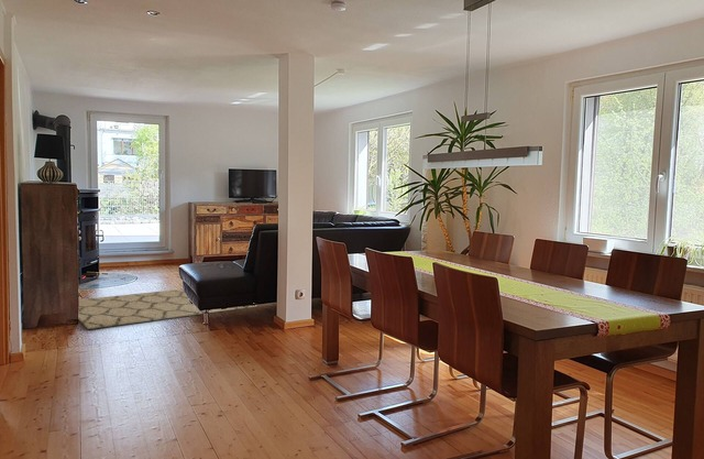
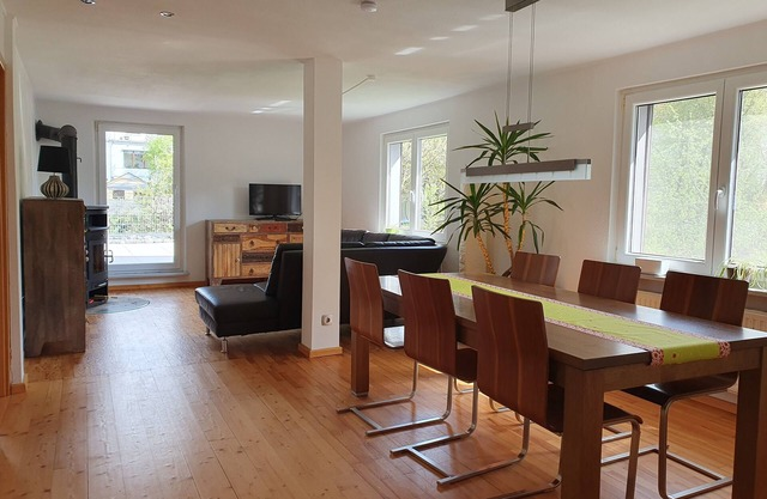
- rug [77,288,257,330]
